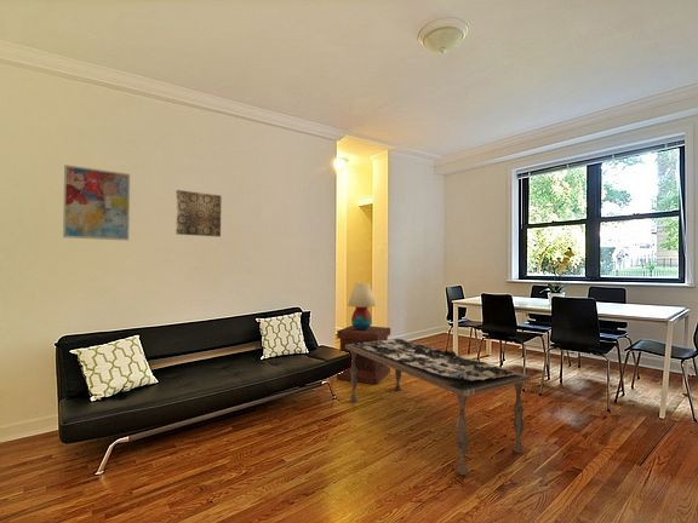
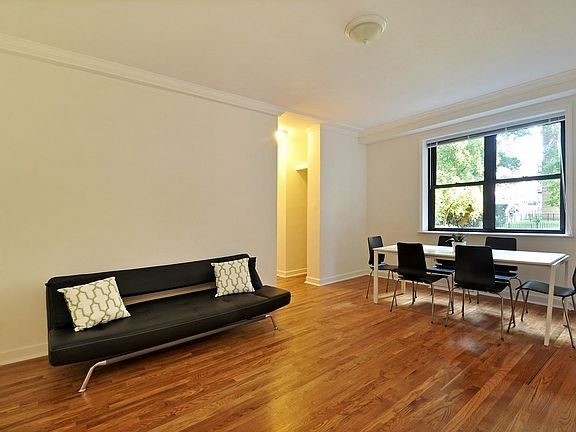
- wall art [174,189,222,238]
- wall art [62,163,131,242]
- coffee table [345,338,531,476]
- side table [336,324,391,385]
- table lamp [347,282,377,331]
